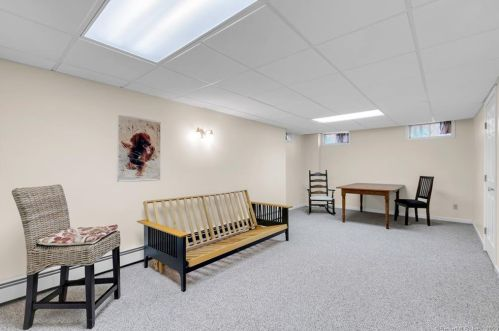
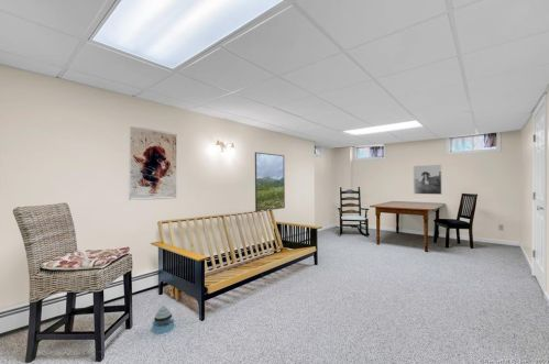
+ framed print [254,151,286,212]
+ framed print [413,164,443,196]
+ stacking toy [151,305,175,334]
